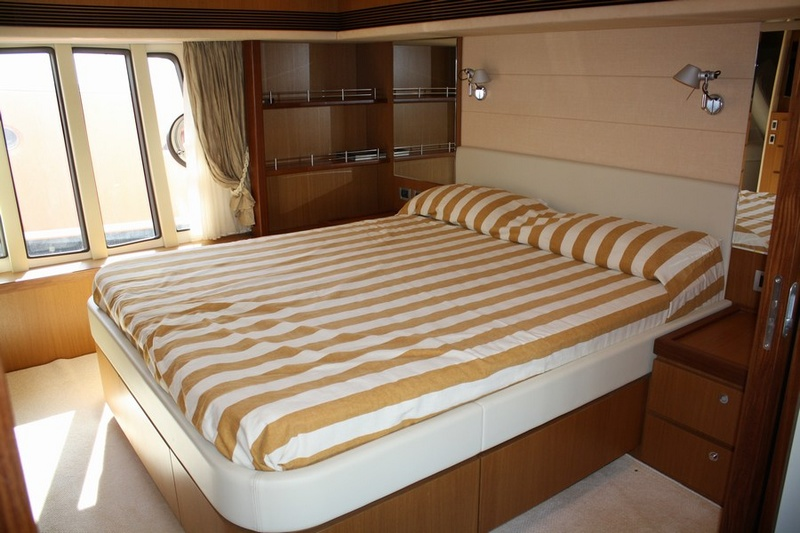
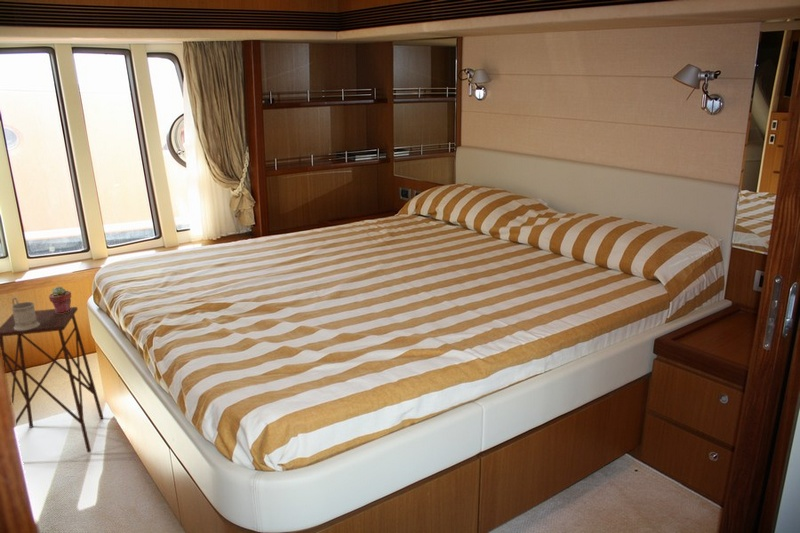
+ side table [0,306,104,454]
+ mug [10,296,40,331]
+ potted succulent [48,286,72,313]
